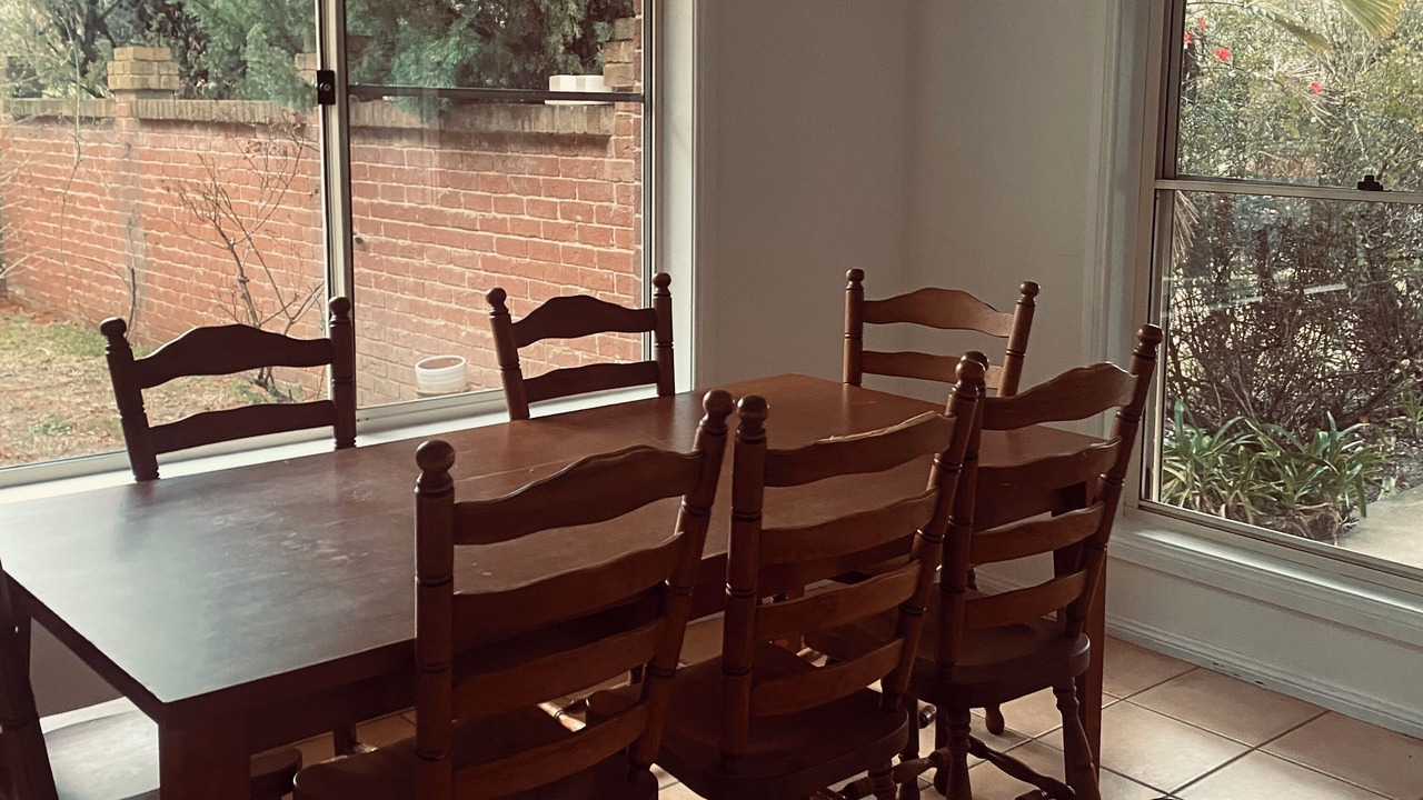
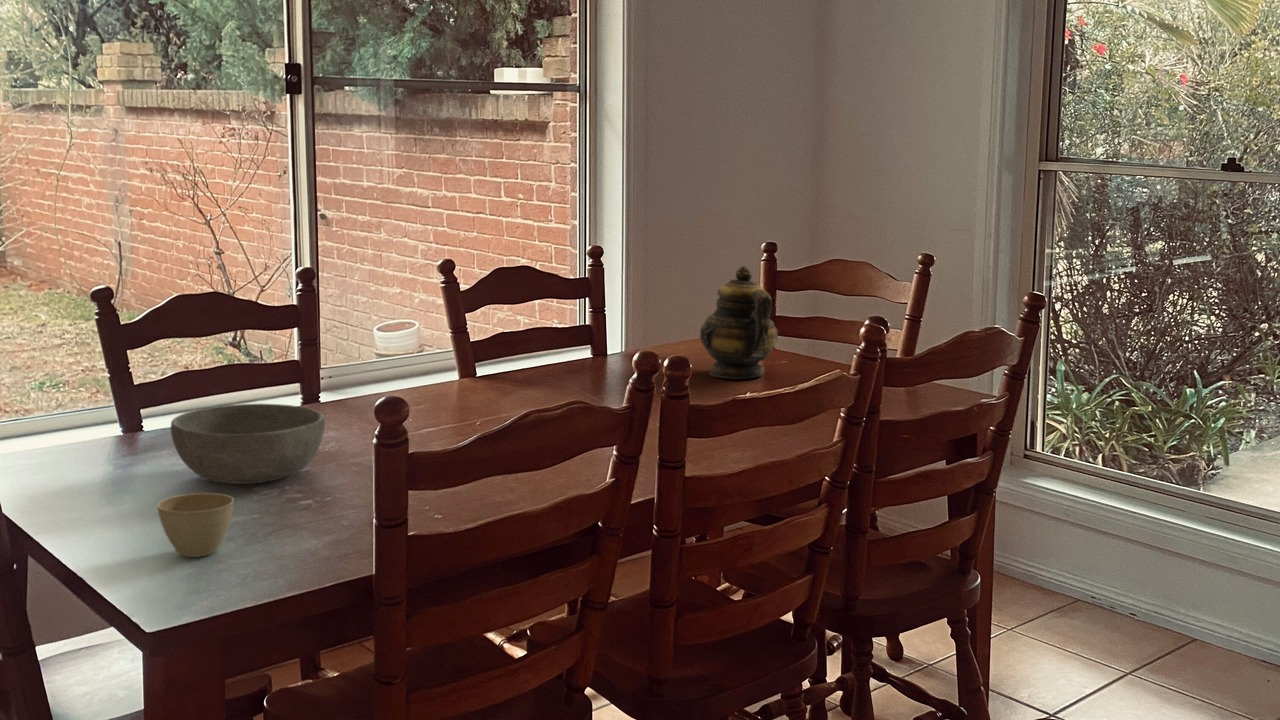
+ flower pot [156,492,235,558]
+ teapot [699,265,779,380]
+ bowl [170,403,326,485]
